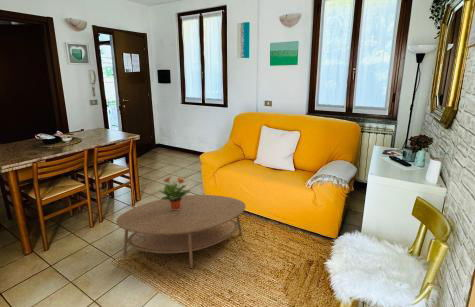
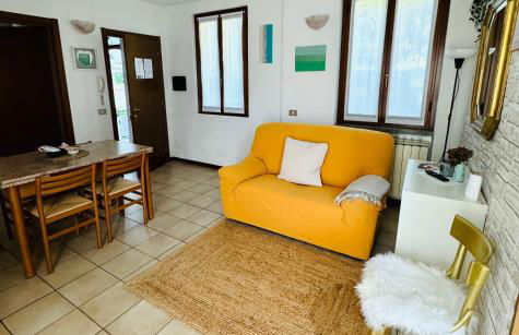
- potted plant [158,175,191,210]
- coffee table [115,194,247,269]
